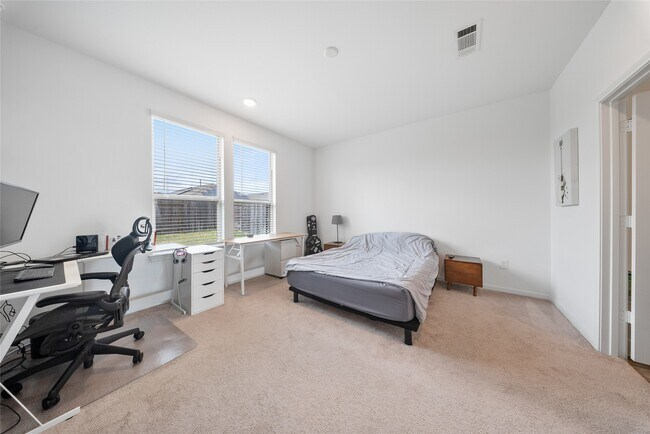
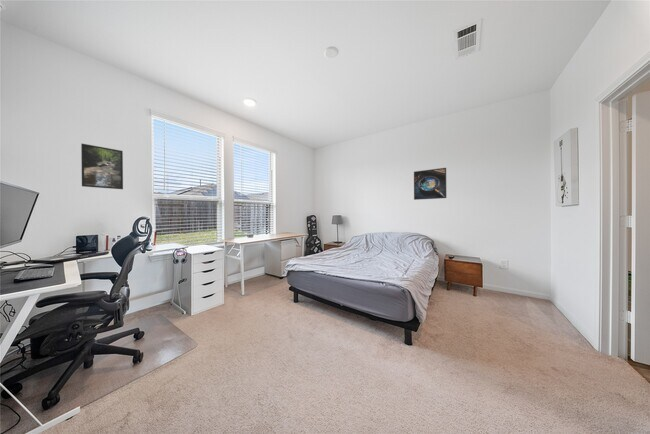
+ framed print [80,143,124,190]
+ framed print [413,167,447,201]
